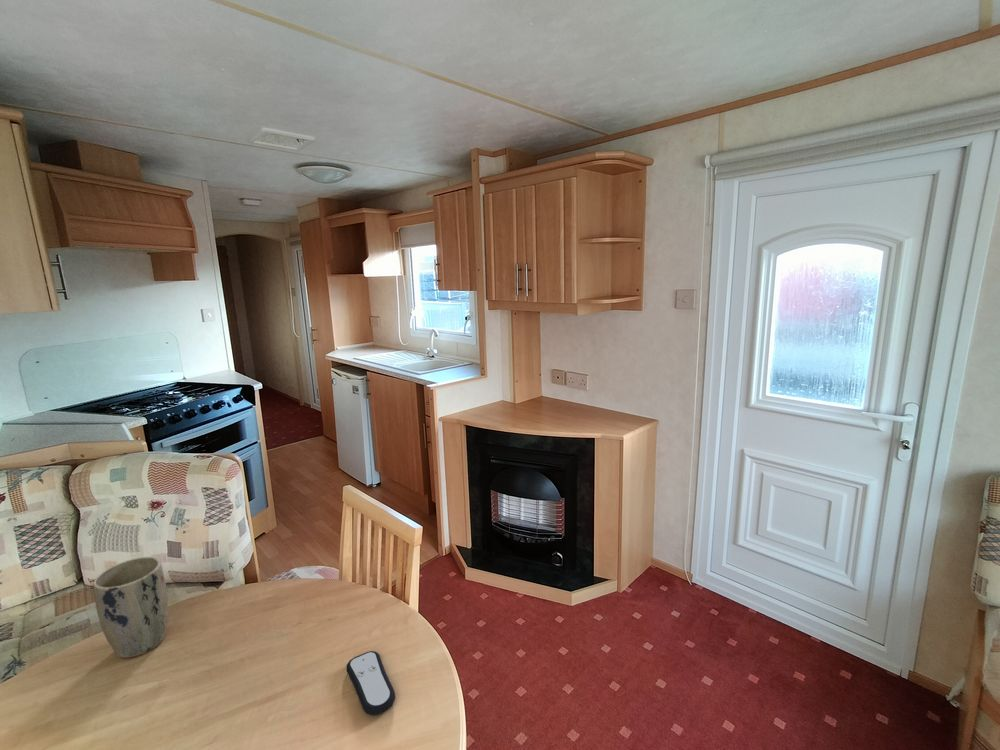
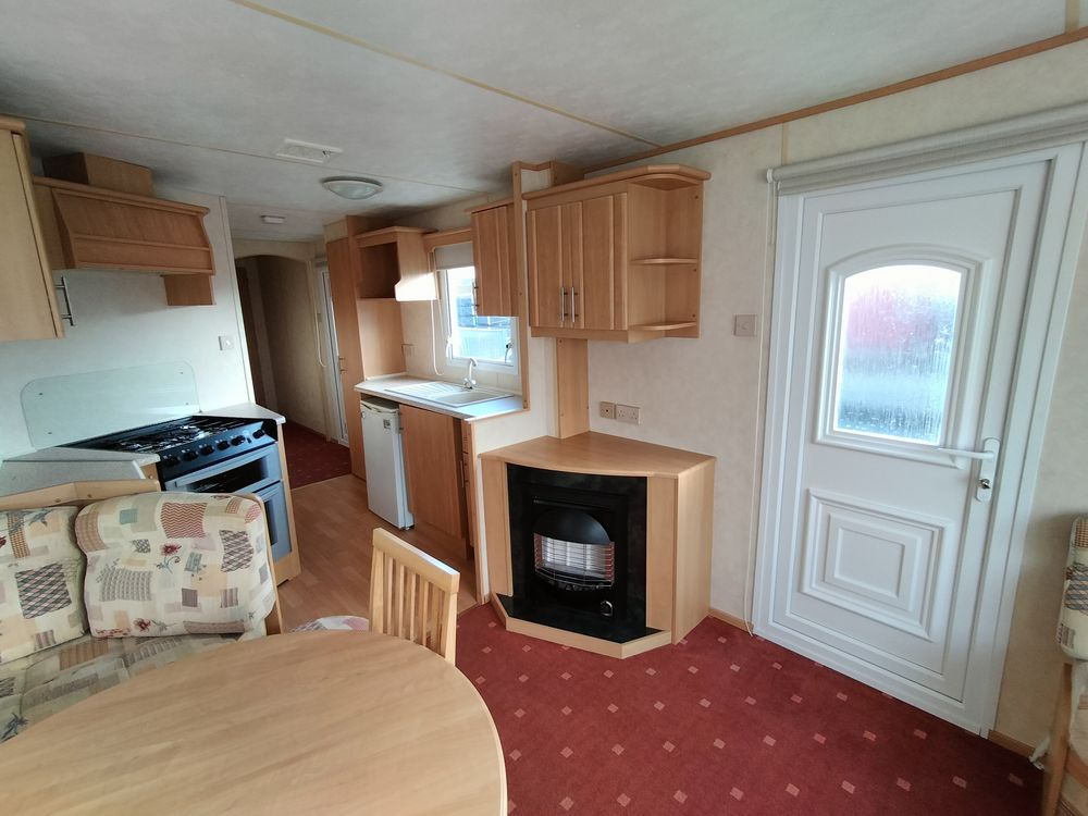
- remote control [345,650,396,716]
- plant pot [92,556,169,659]
